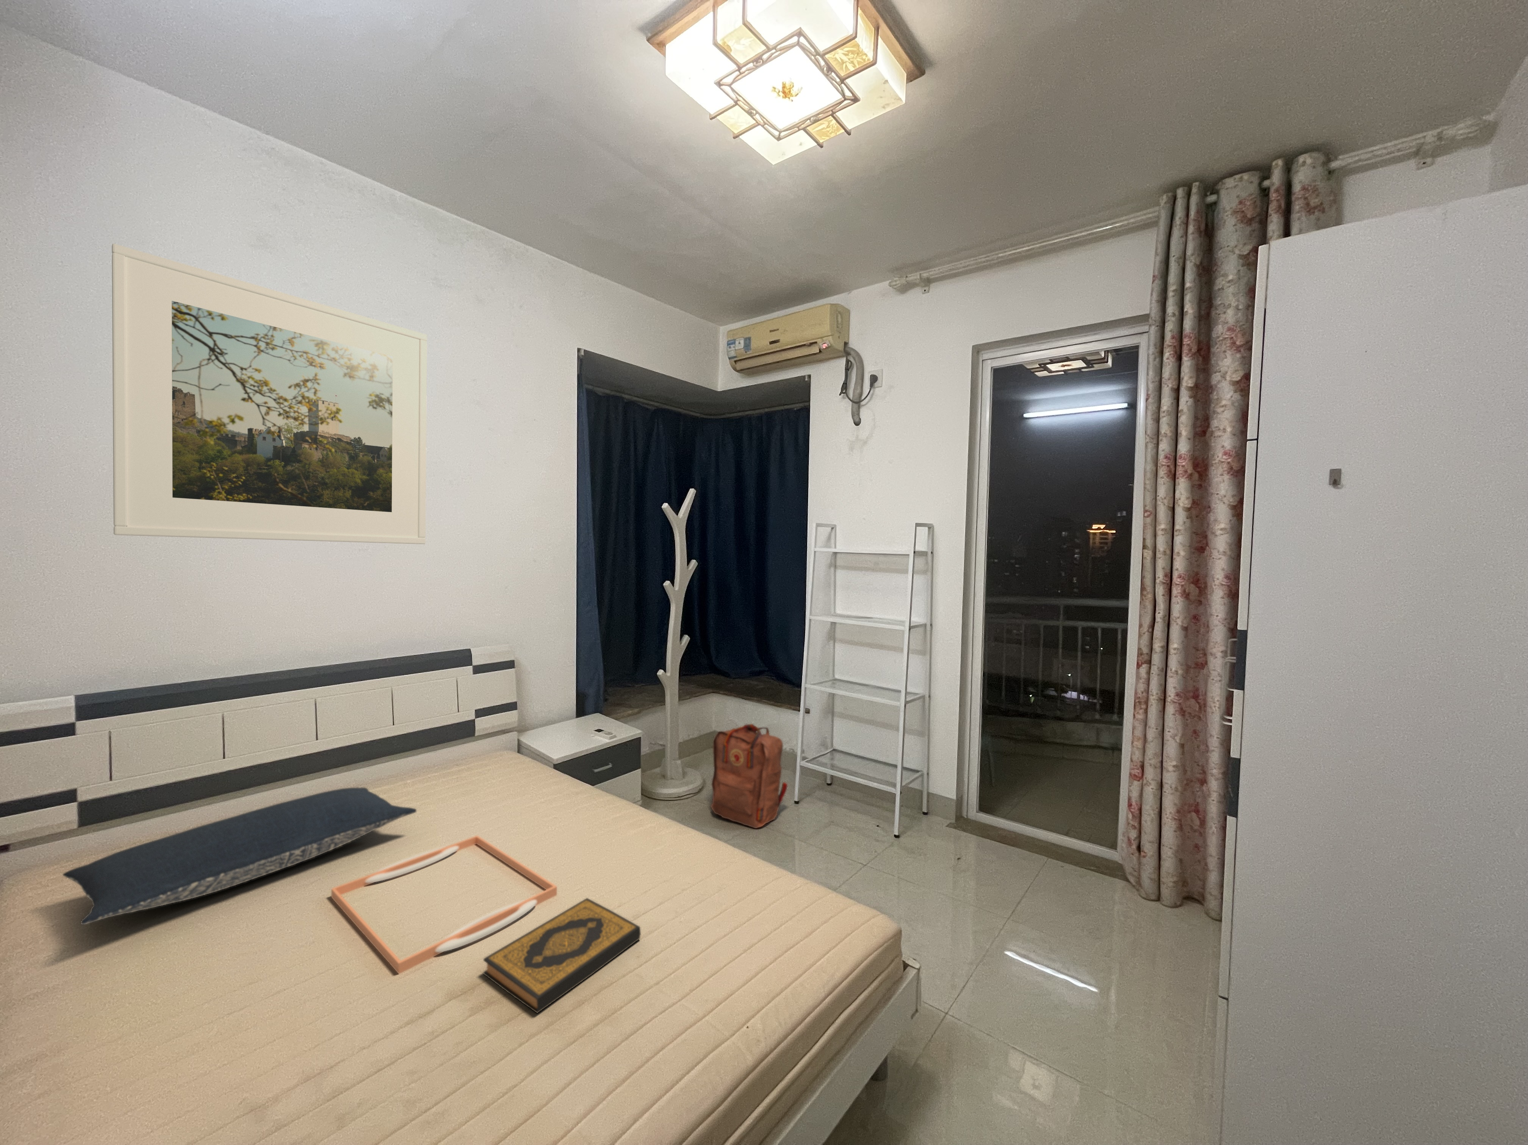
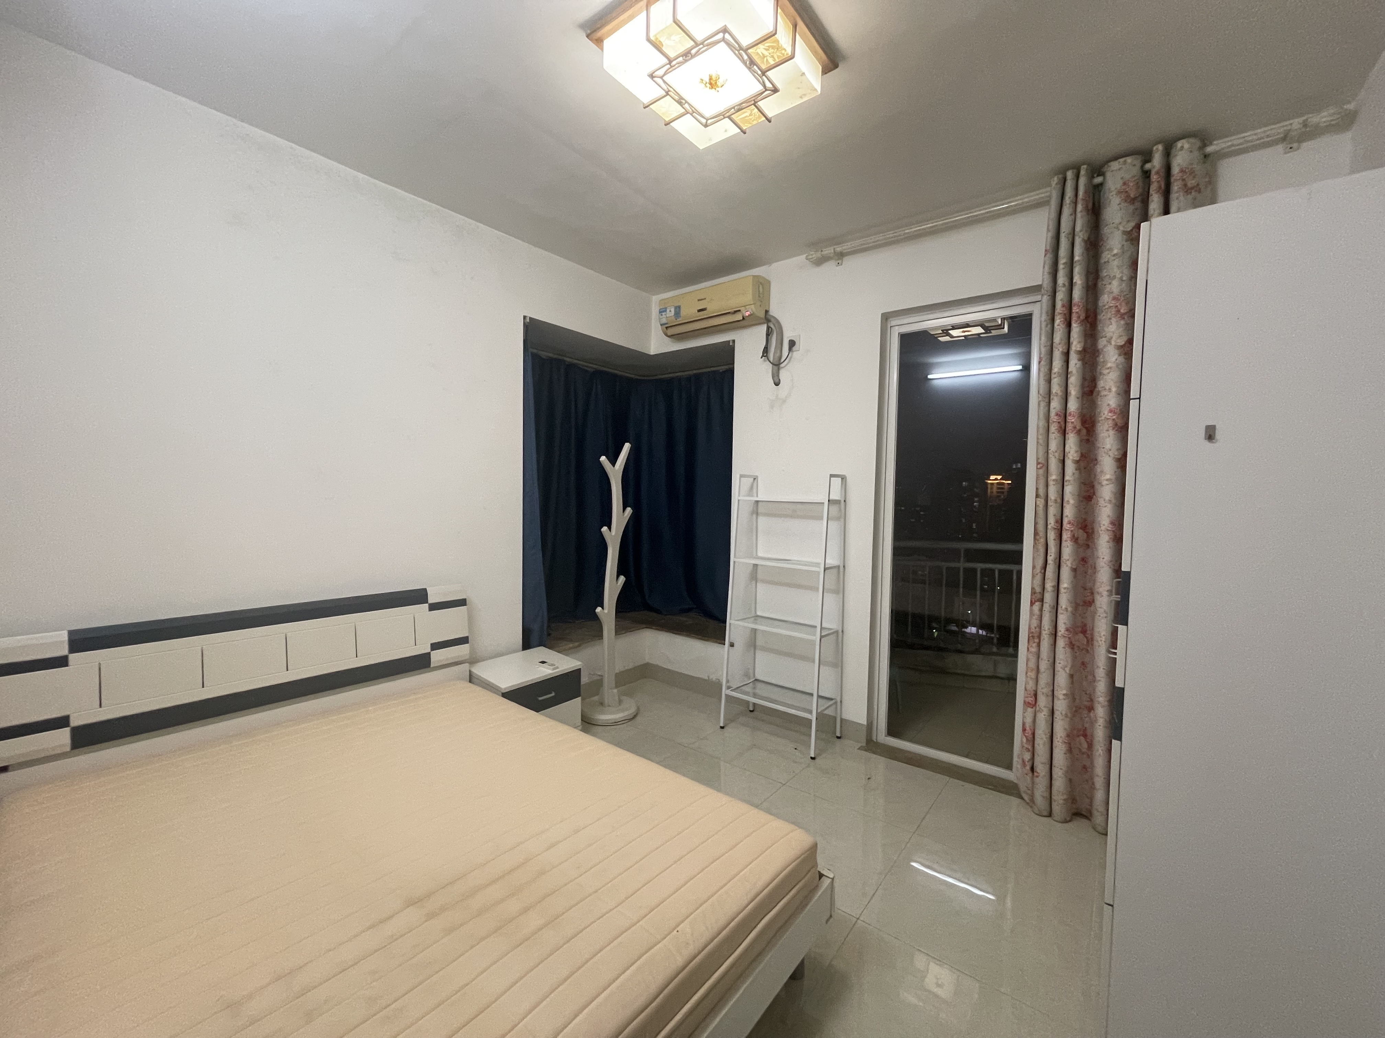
- backpack [710,724,788,829]
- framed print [112,243,427,545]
- serving tray [331,835,557,974]
- pillow [63,787,416,925]
- hardback book [482,897,641,1014]
